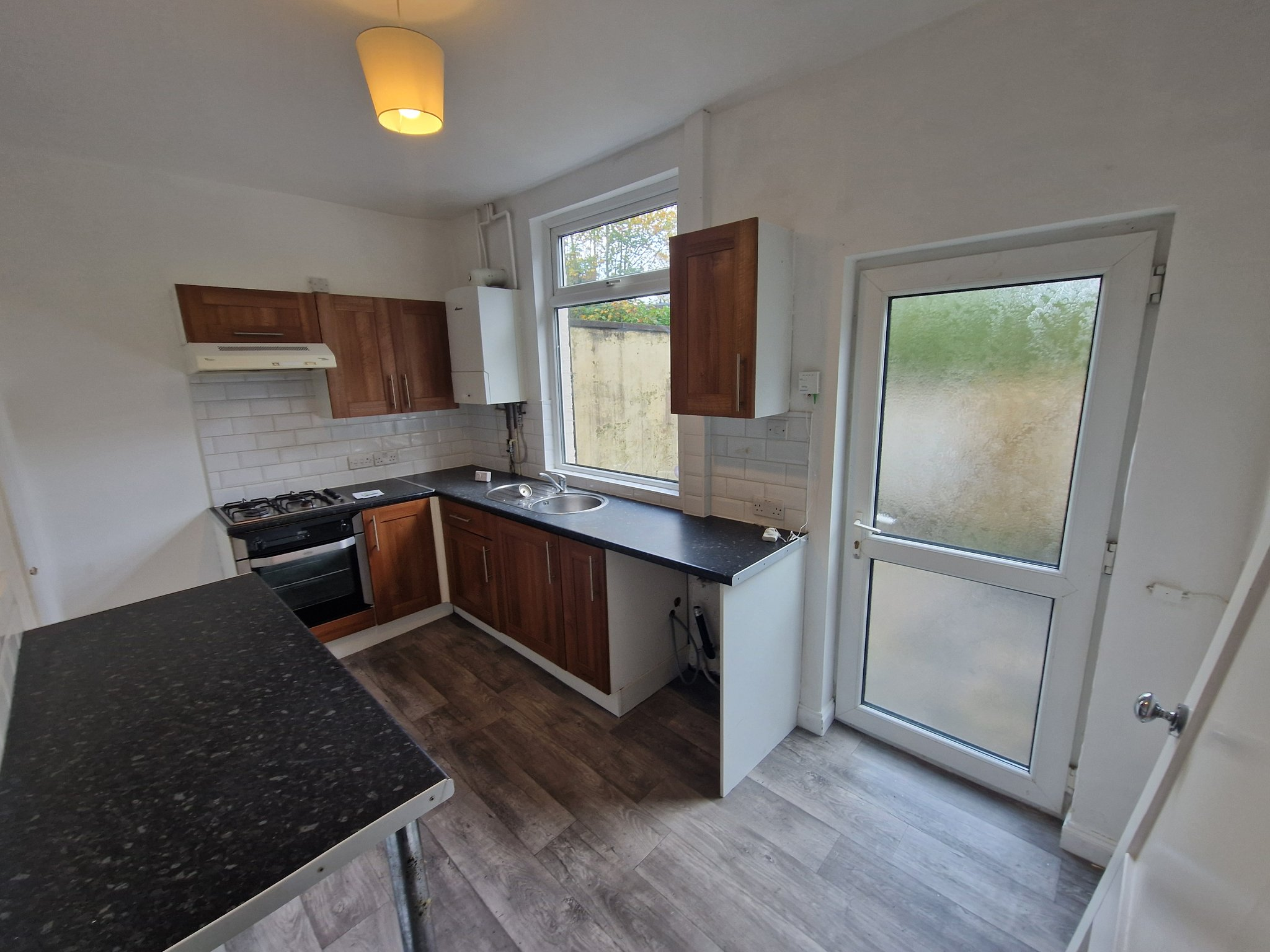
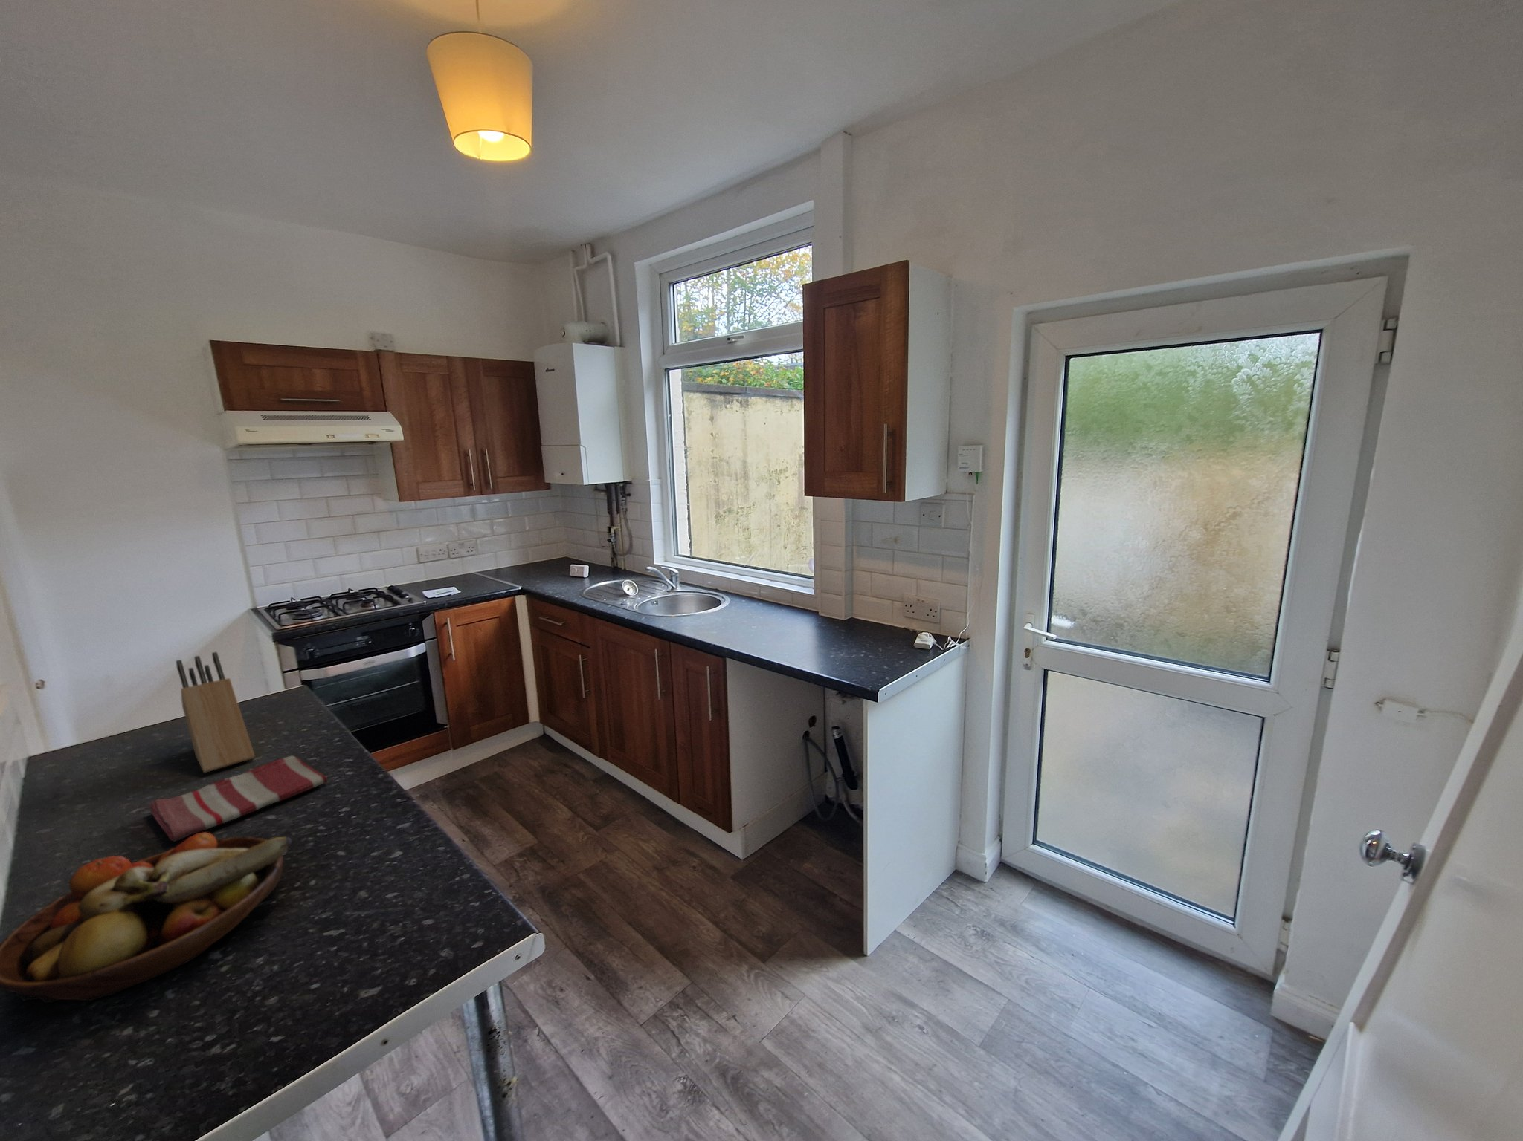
+ knife block [175,652,255,773]
+ dish towel [149,755,329,843]
+ fruit bowl [0,832,293,1003]
